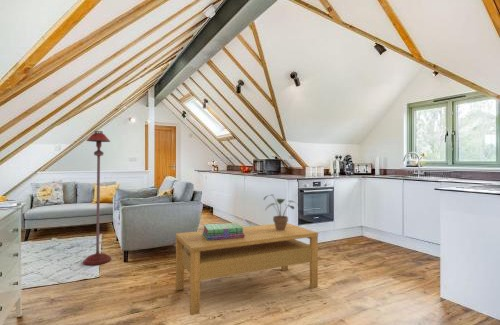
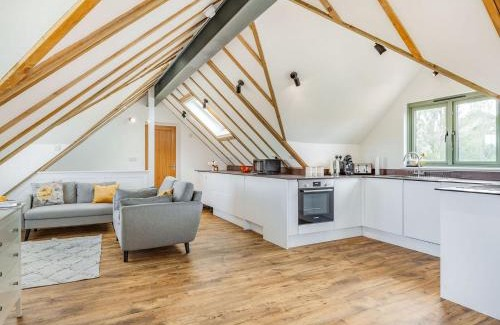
- stack of books [201,222,245,241]
- floor lamp [82,130,112,266]
- coffee table [175,222,319,316]
- potted plant [263,193,300,231]
